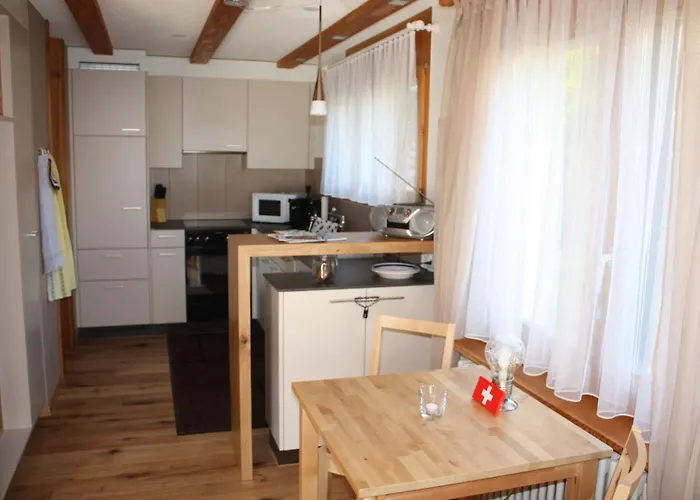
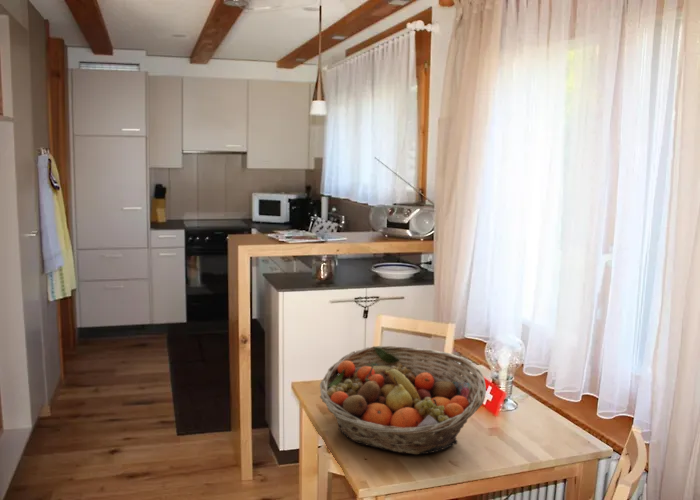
+ fruit basket [319,345,487,455]
